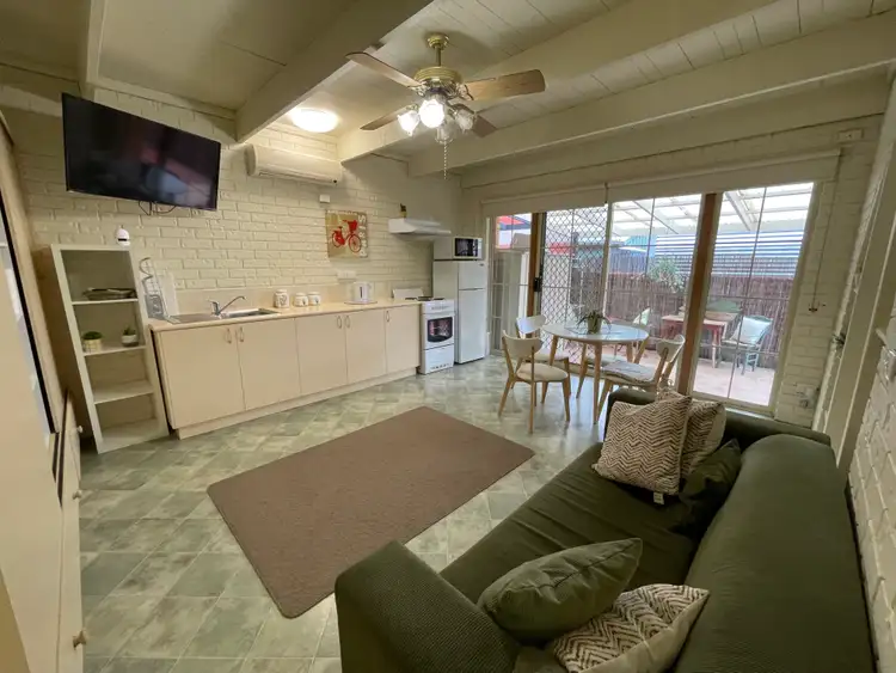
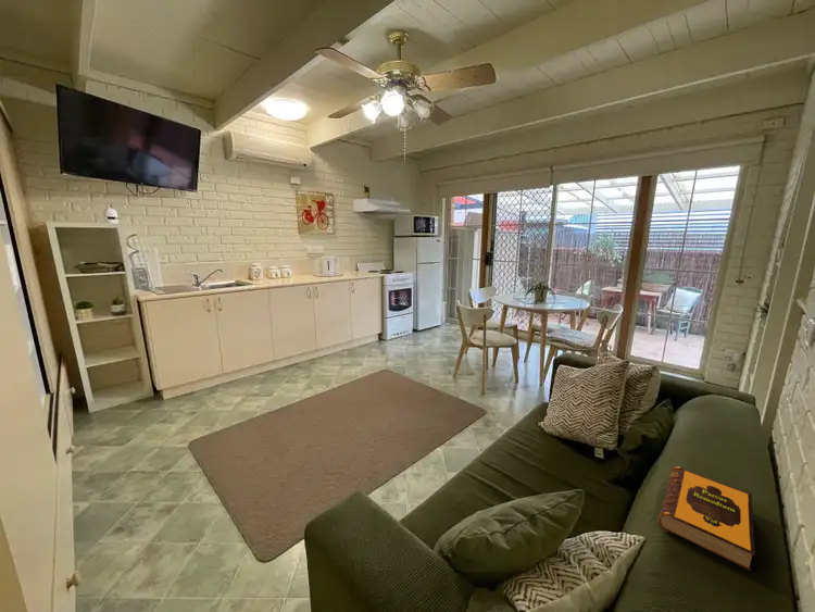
+ hardback book [656,466,756,573]
